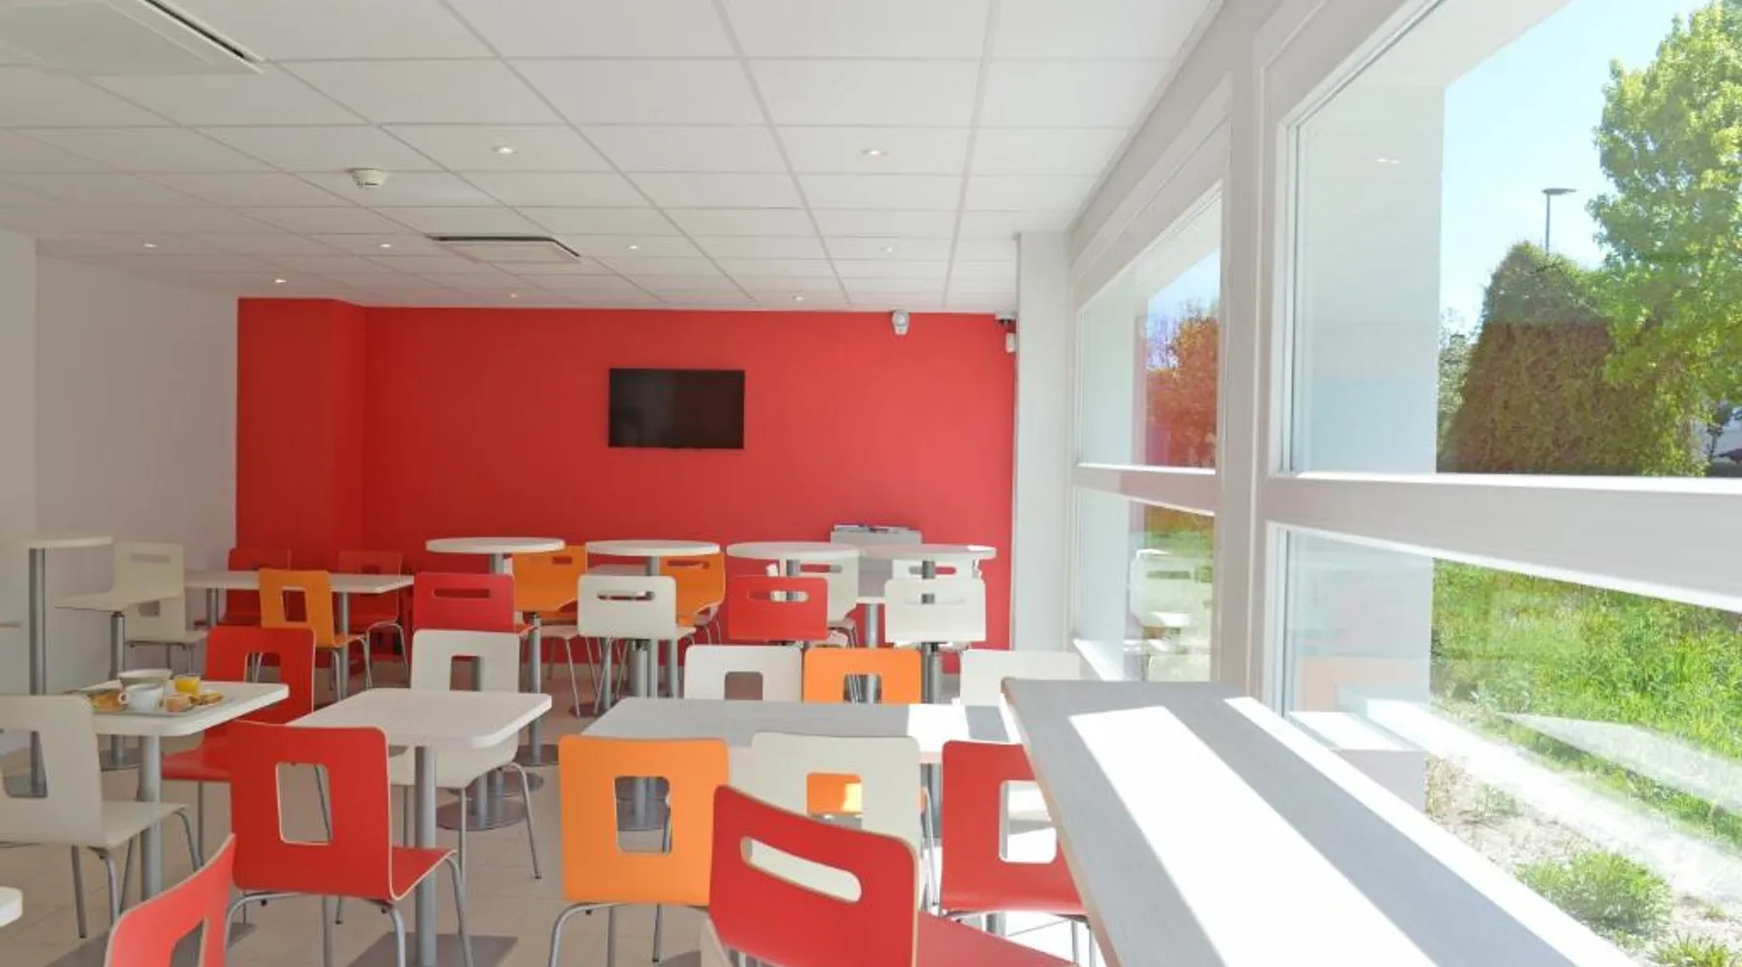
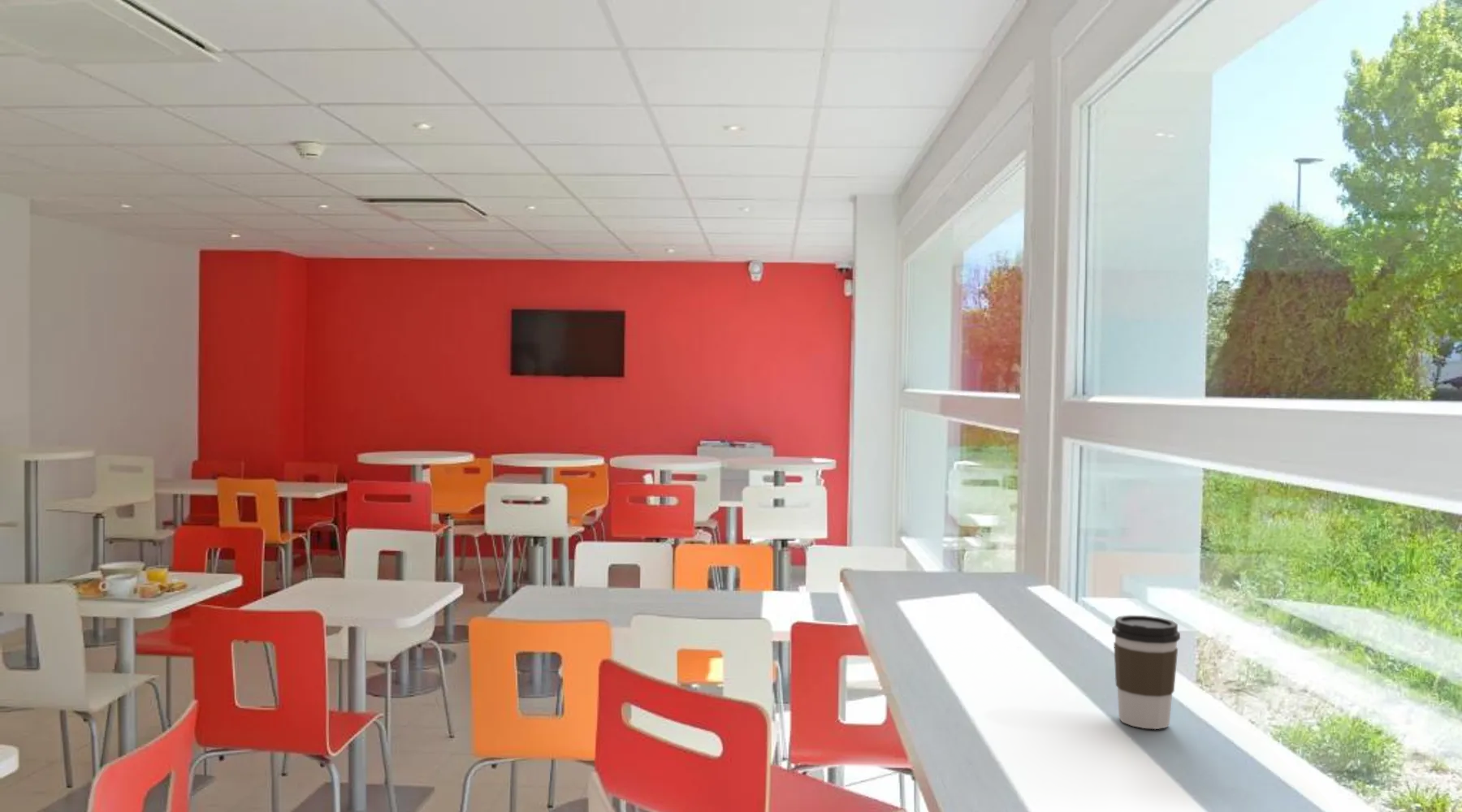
+ coffee cup [1111,615,1181,730]
